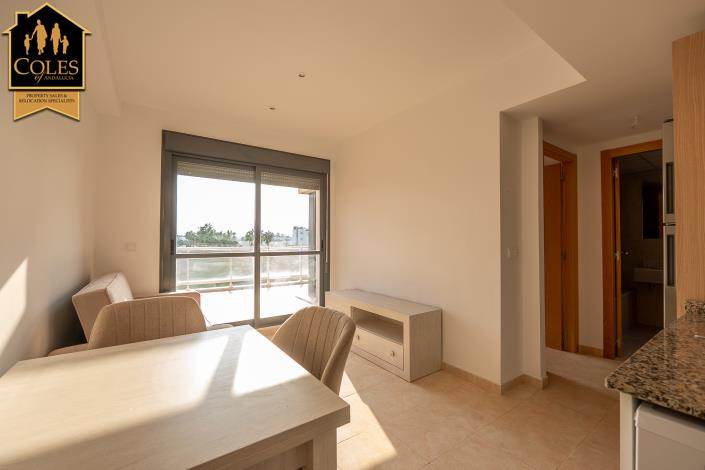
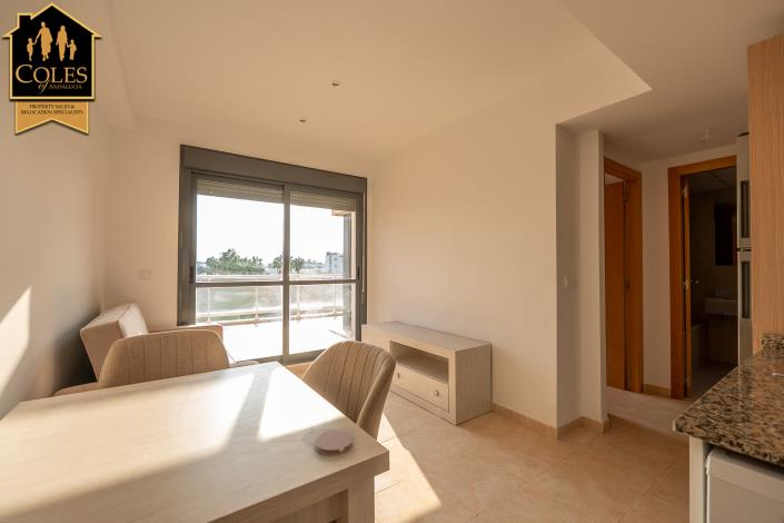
+ coaster [314,430,354,456]
